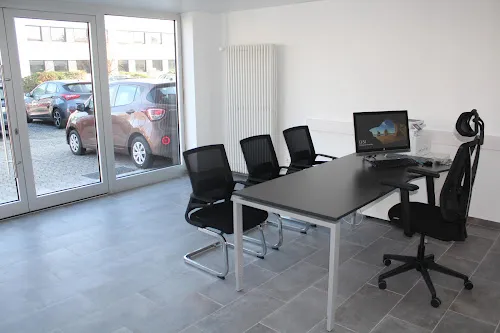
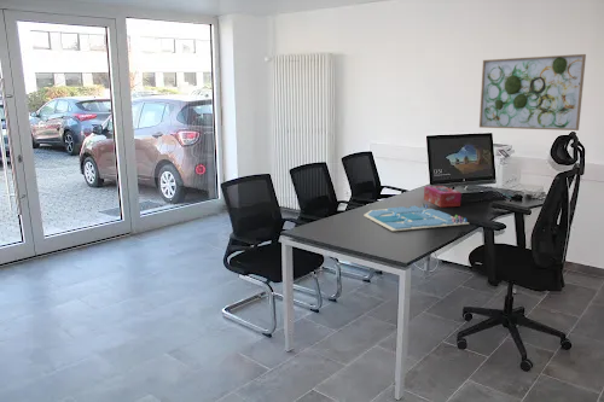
+ tissue box [423,185,463,209]
+ wall art [478,53,587,132]
+ board game [362,202,470,232]
